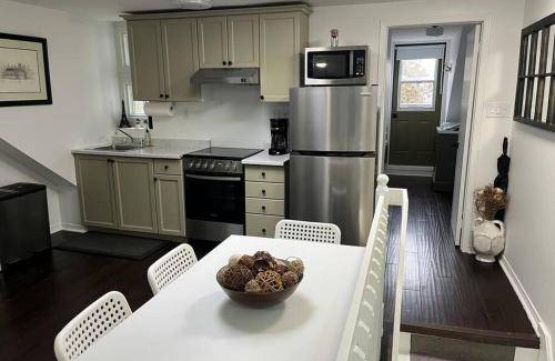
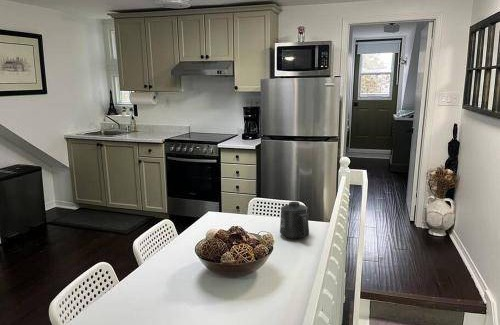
+ mug [279,201,310,239]
